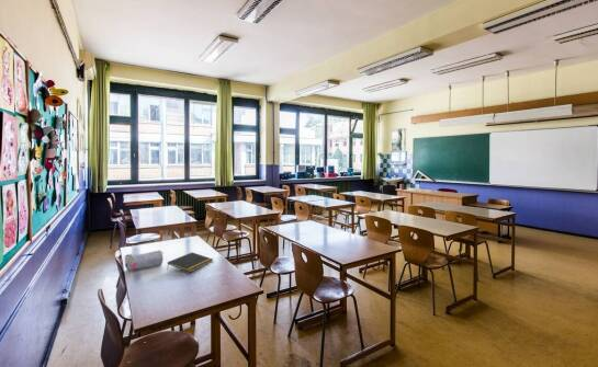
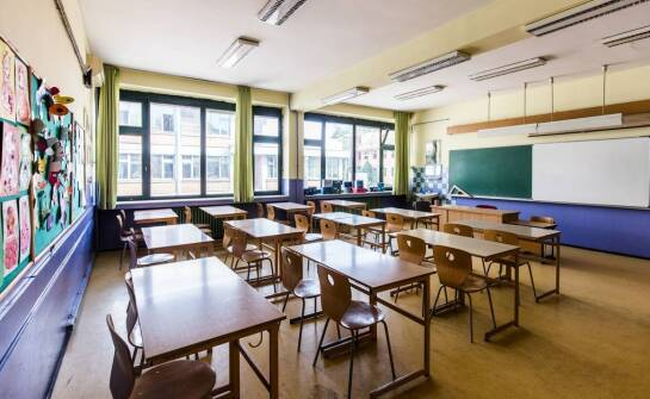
- pencil case [124,249,165,272]
- notepad [166,251,214,273]
